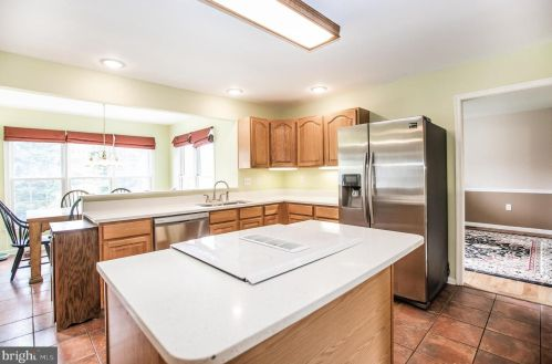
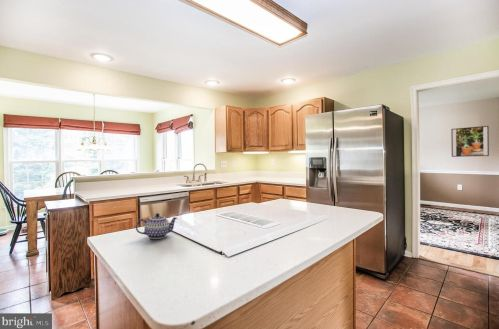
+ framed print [450,125,490,158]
+ teapot [135,212,178,240]
